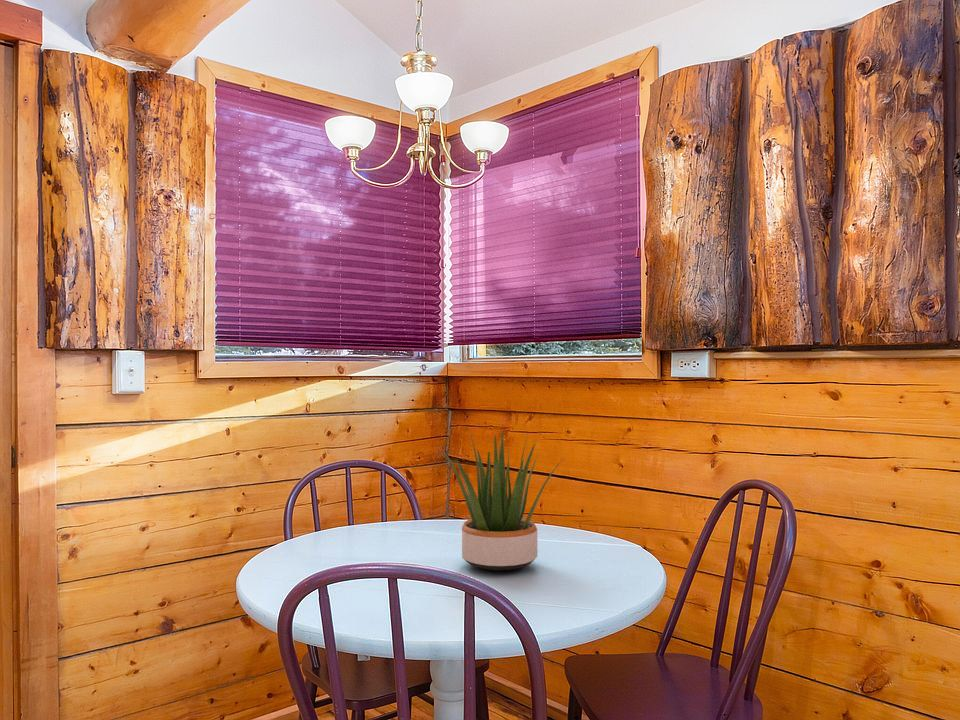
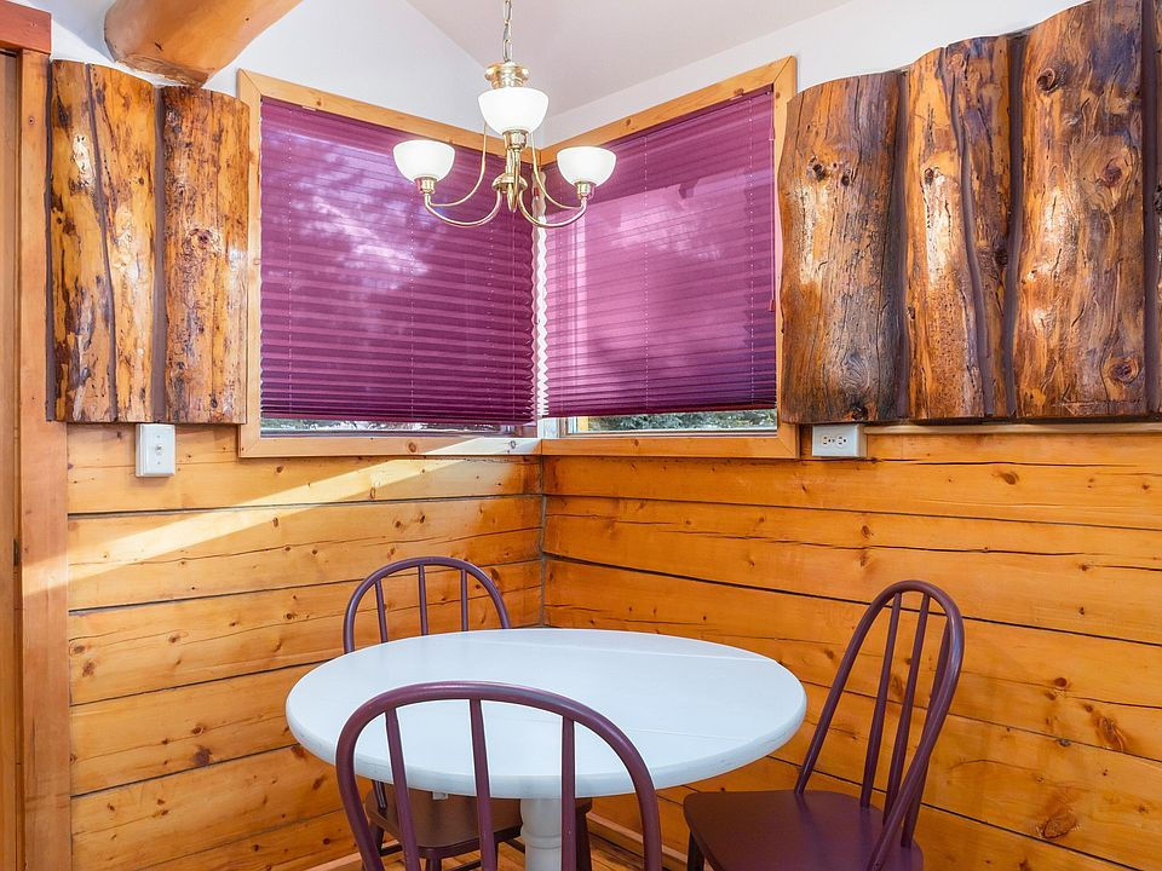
- potted plant [439,429,564,572]
